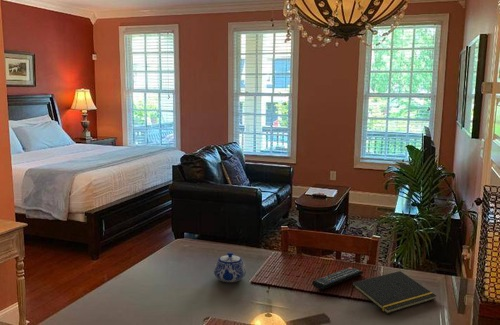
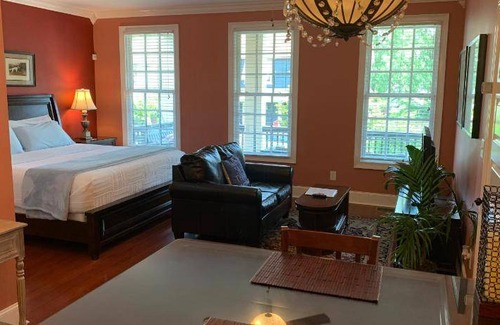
- remote control [312,266,364,291]
- notepad [350,270,437,315]
- teapot [213,251,247,283]
